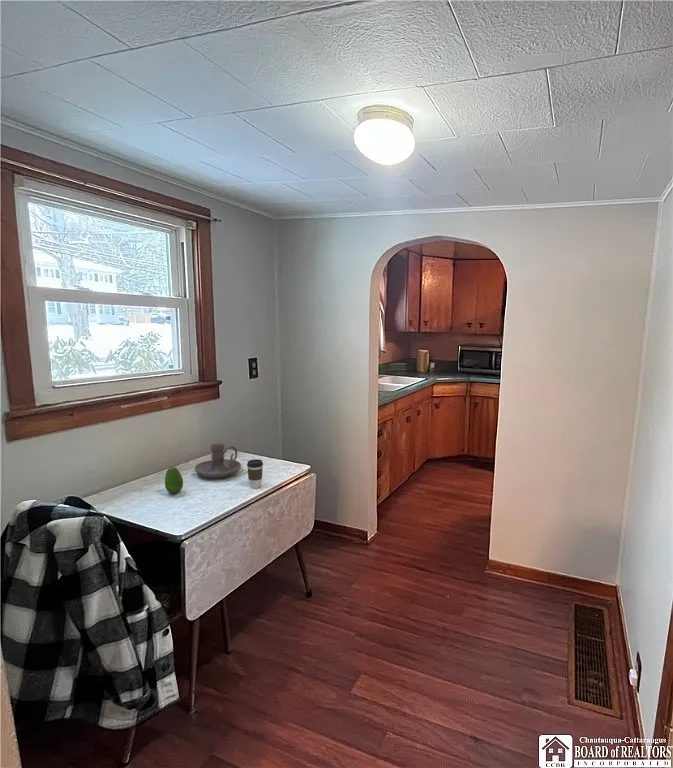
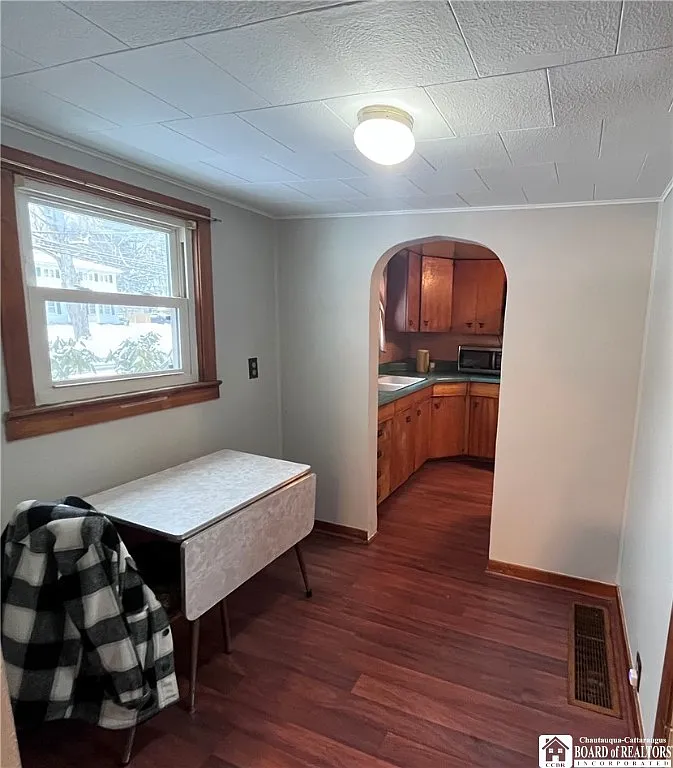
- fruit [164,466,184,494]
- candle holder [194,442,242,479]
- coffee cup [246,458,264,489]
